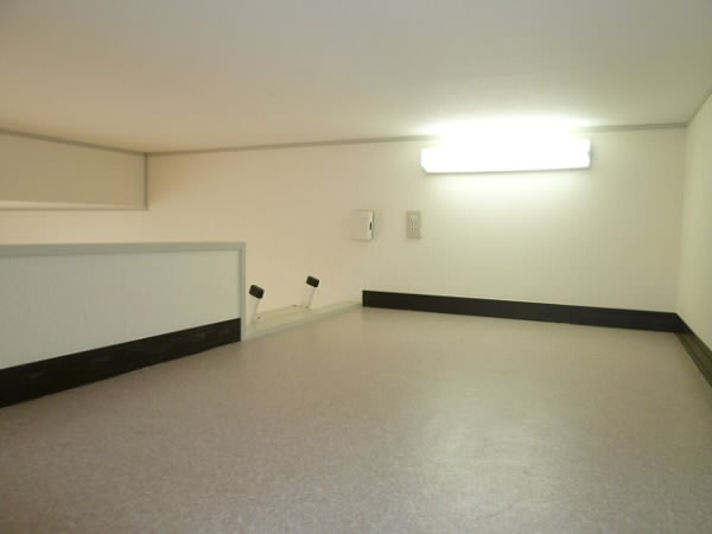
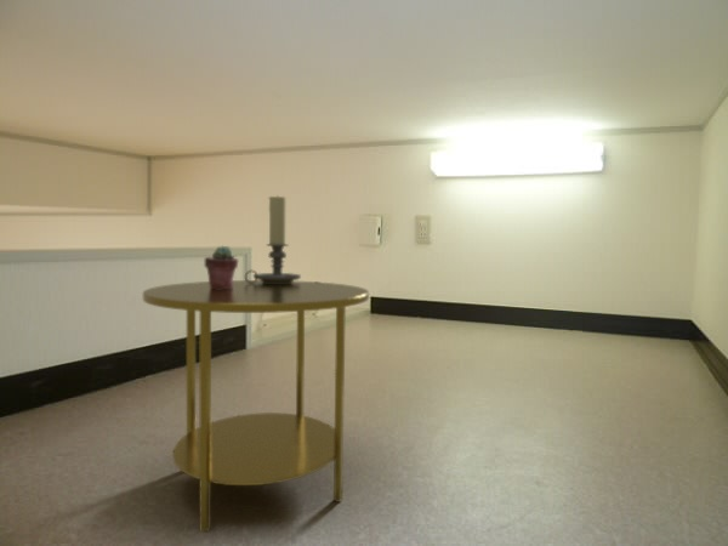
+ potted succulent [203,244,239,290]
+ candle holder [244,195,302,284]
+ side table [142,279,370,534]
